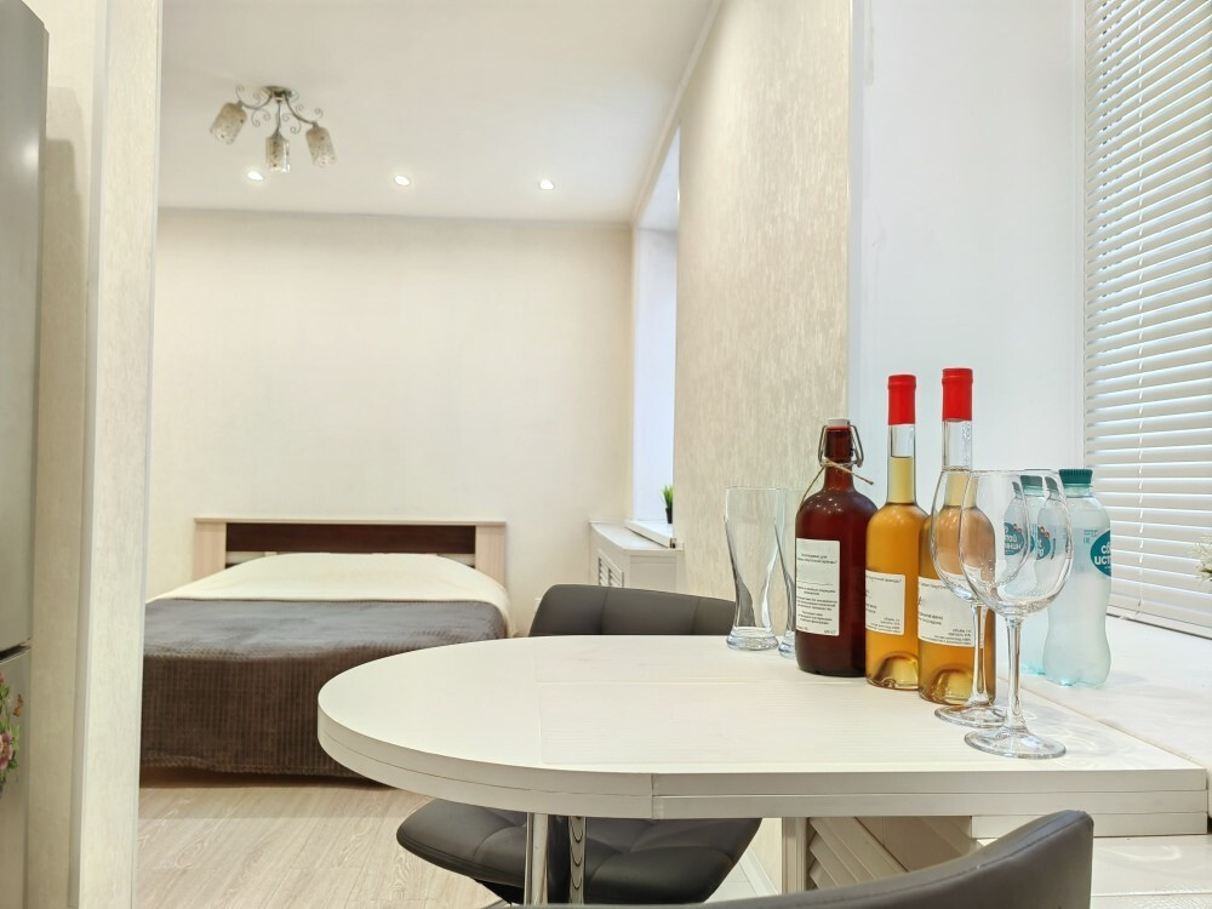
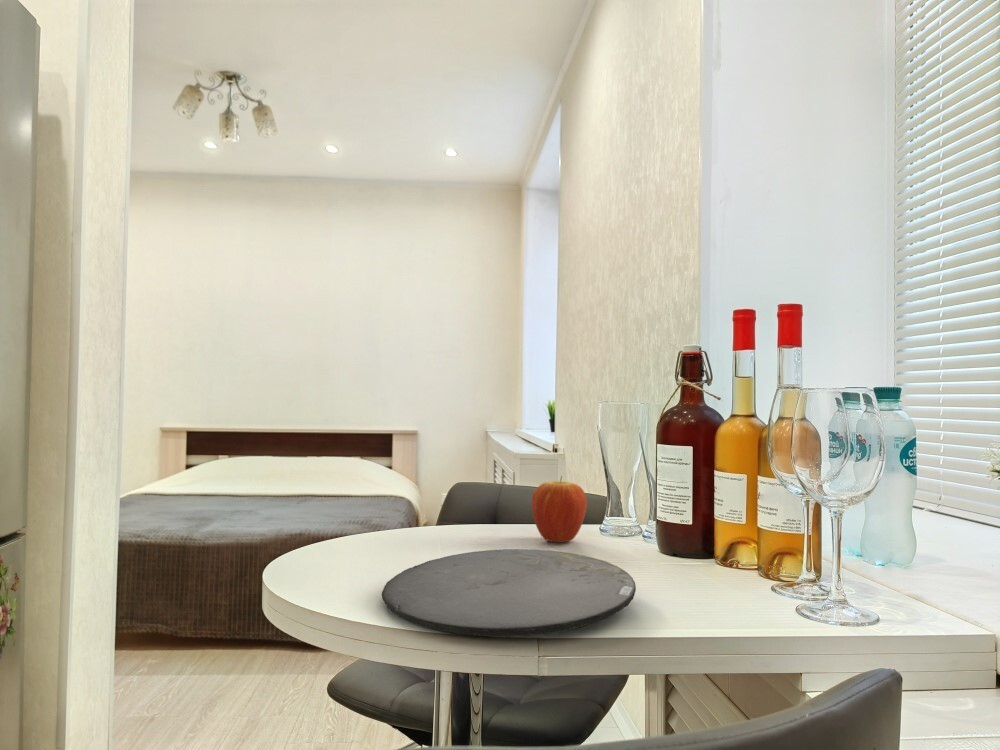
+ fruit [531,475,588,543]
+ plate [381,548,637,637]
